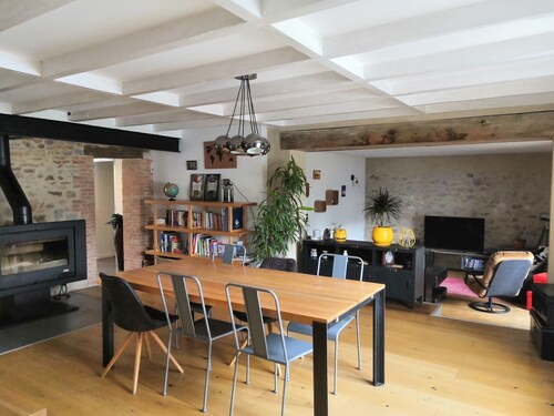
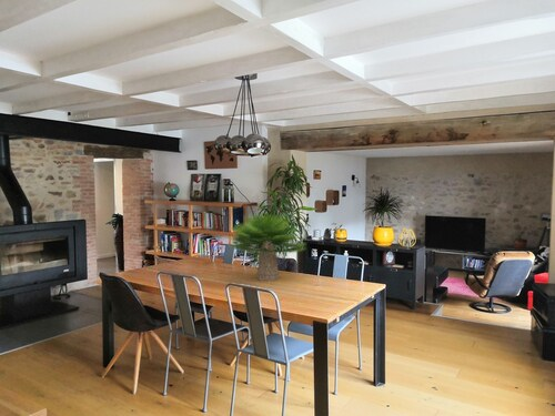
+ potted plant [226,211,307,282]
